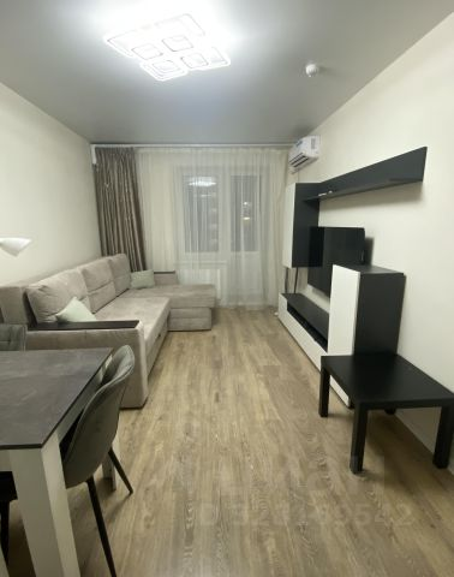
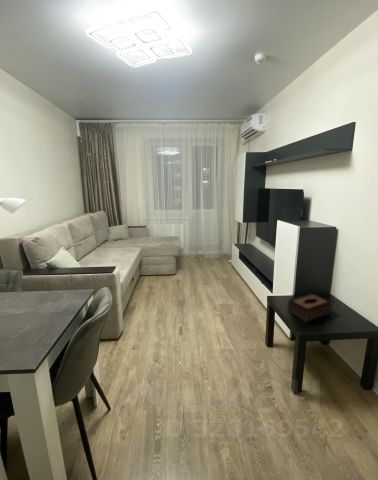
+ tissue box [287,292,332,323]
